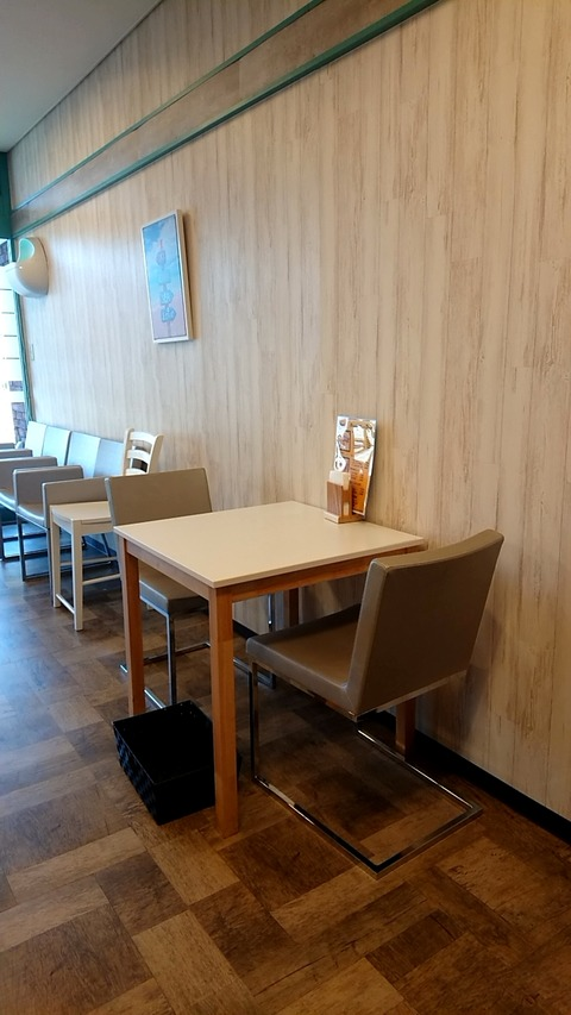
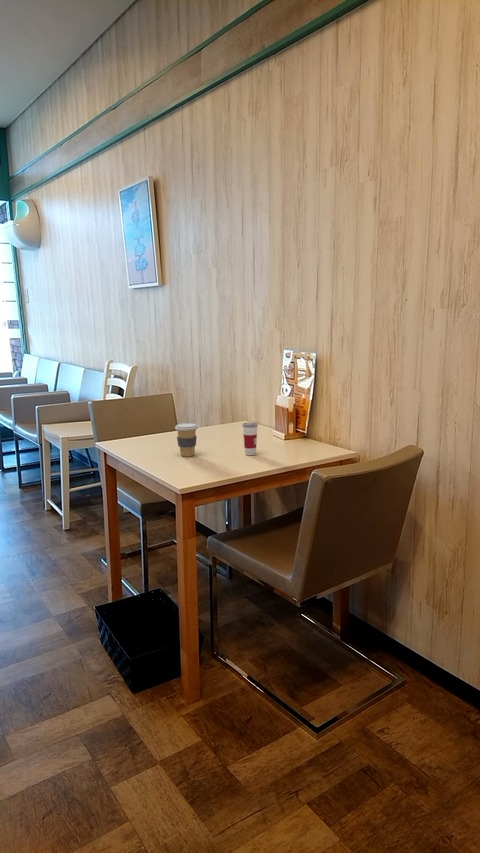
+ coffee cup [174,422,199,457]
+ cup [241,413,259,456]
